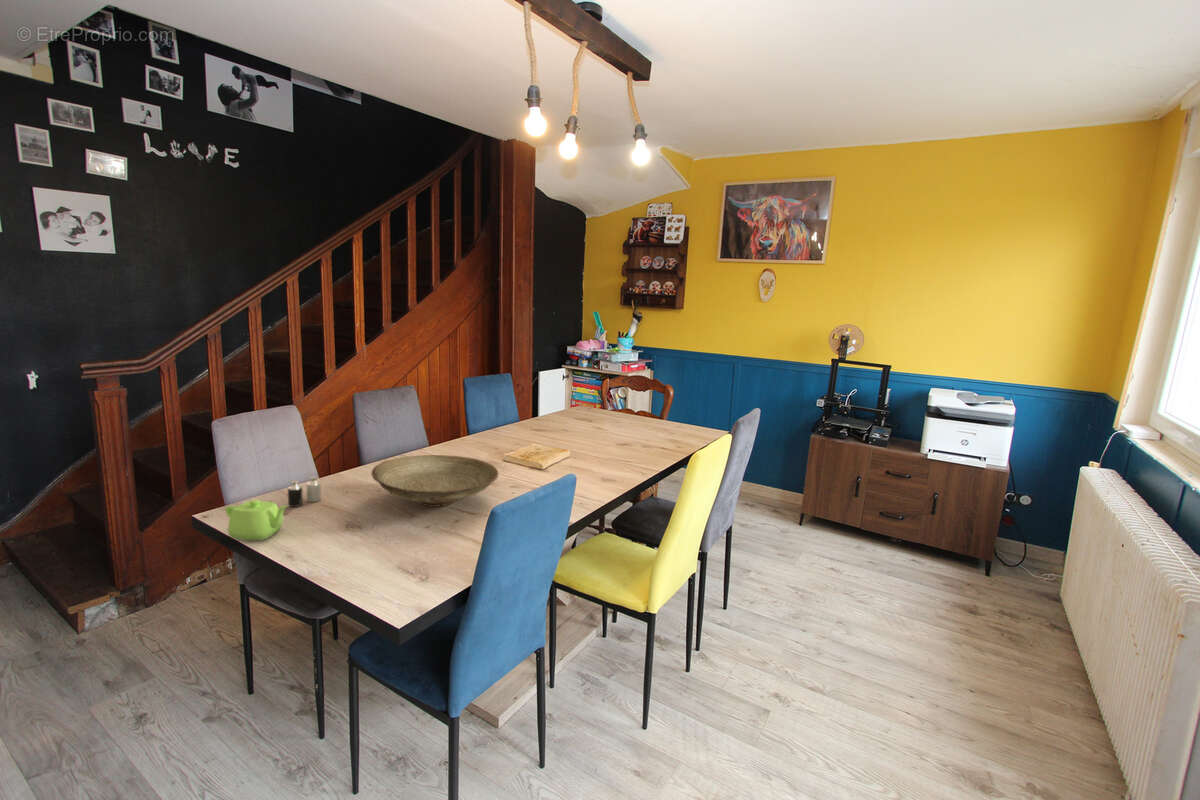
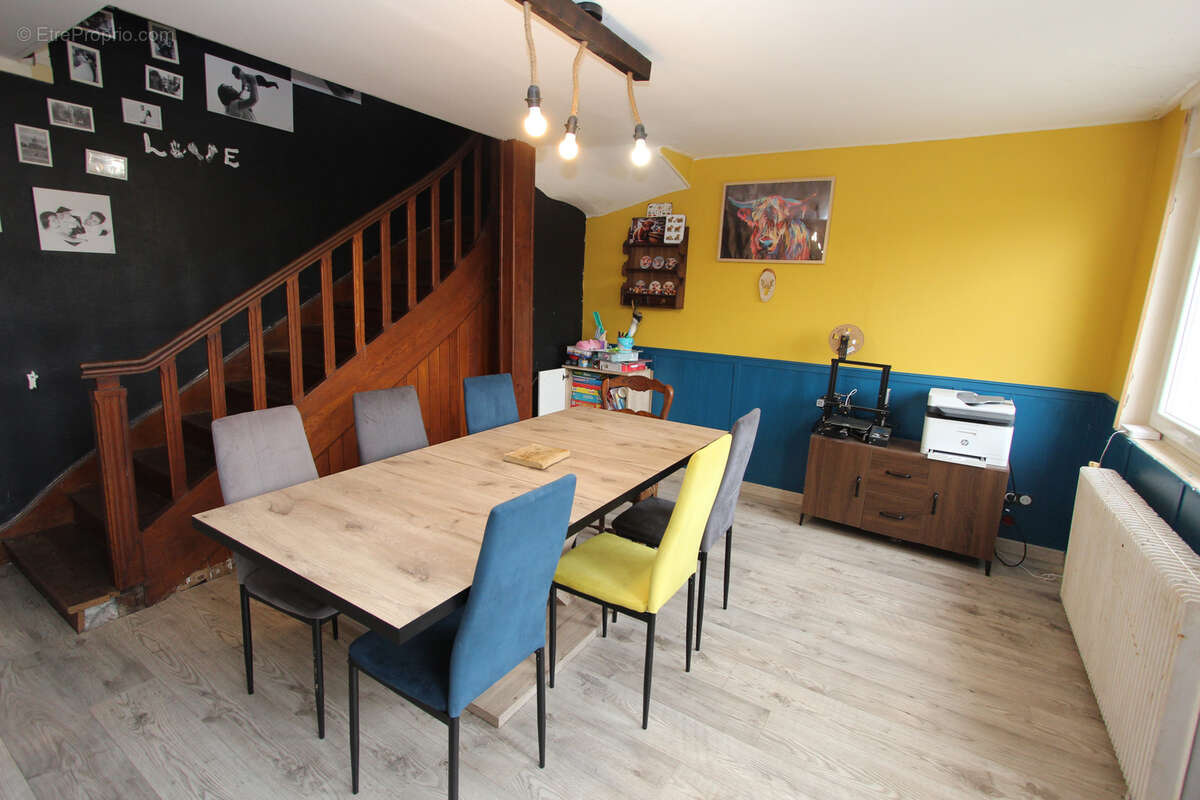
- candle [287,475,322,508]
- teapot [224,499,289,541]
- decorative bowl [370,454,499,508]
